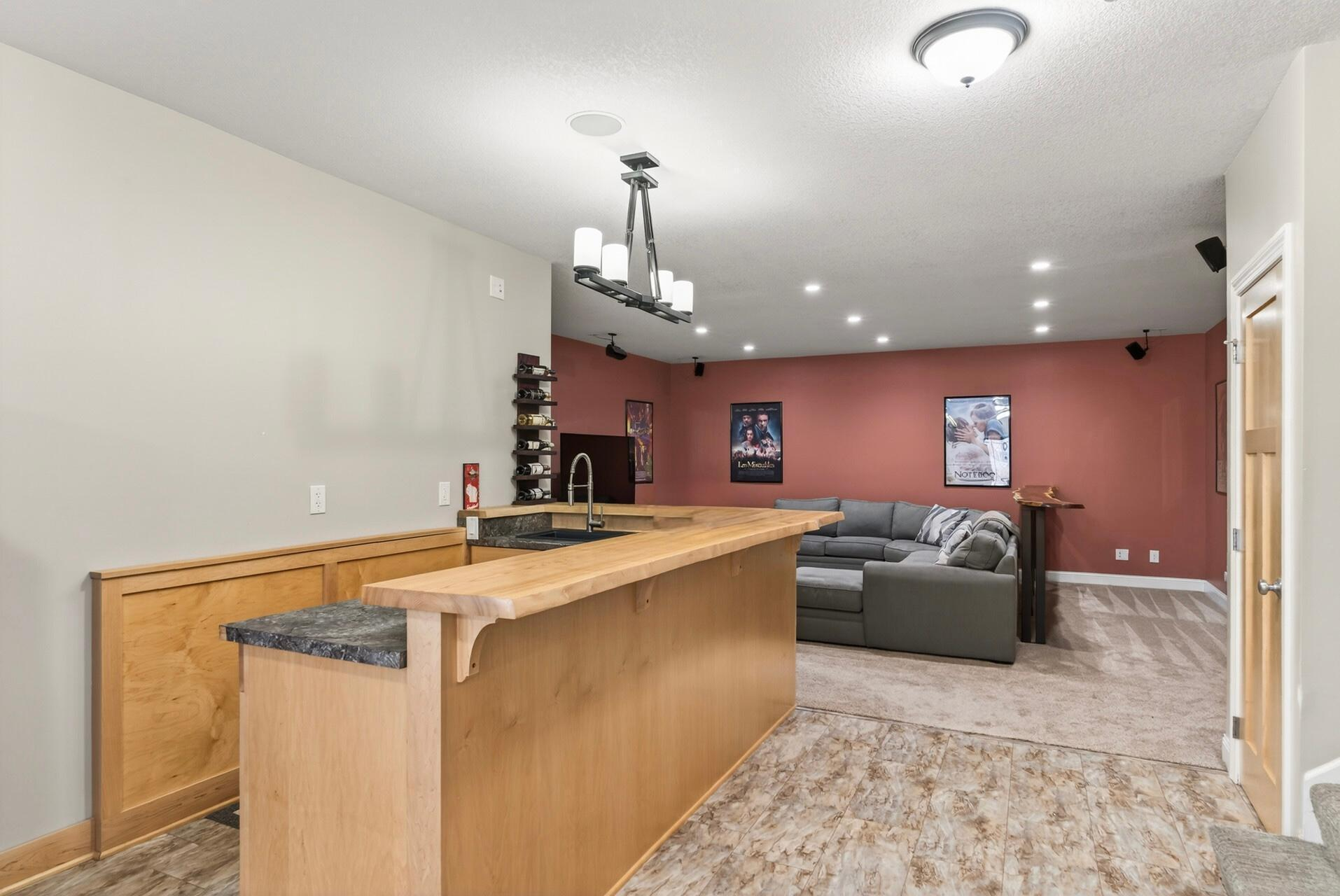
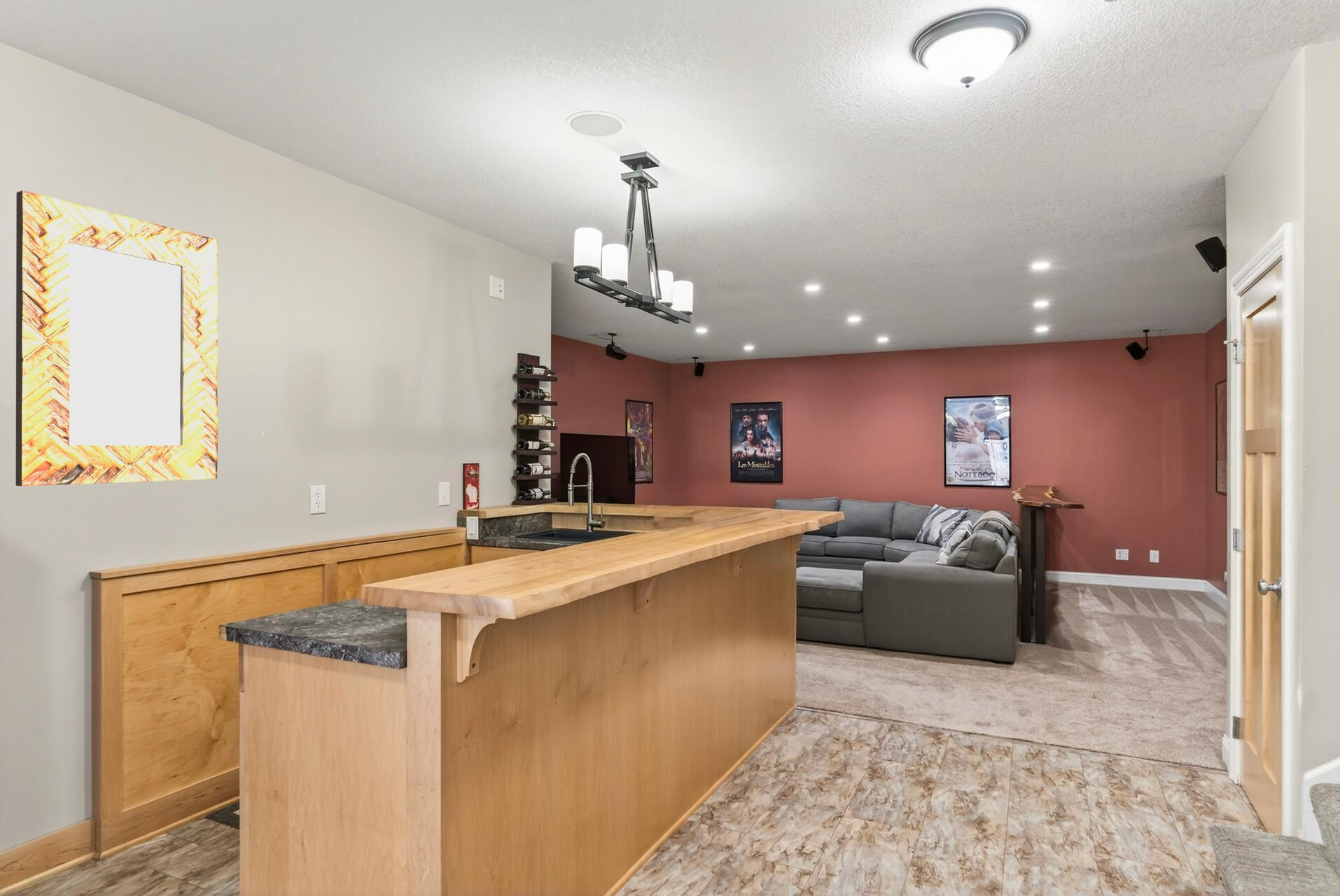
+ home mirror [15,190,218,486]
